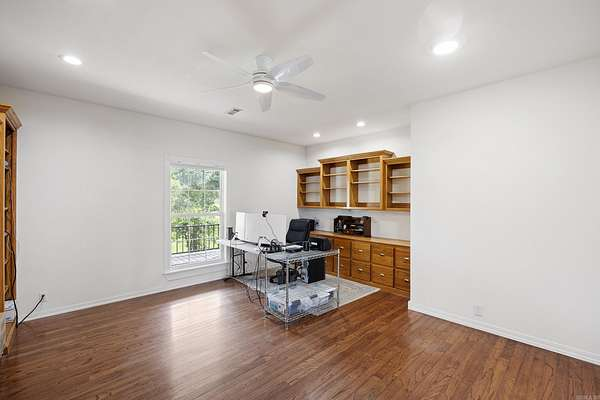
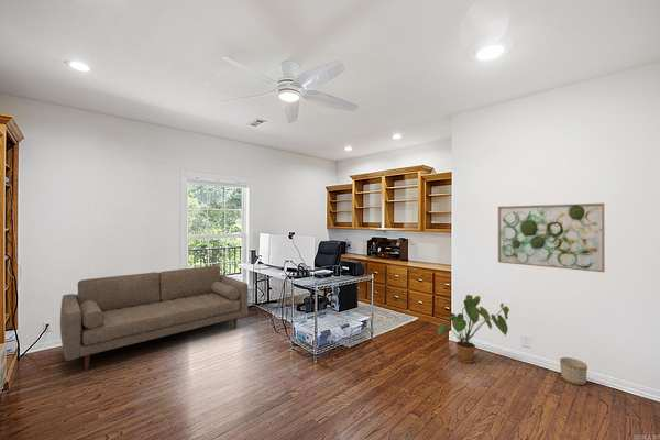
+ wall art [497,202,606,273]
+ house plant [437,294,510,364]
+ planter [559,356,588,386]
+ sofa [59,265,250,370]
